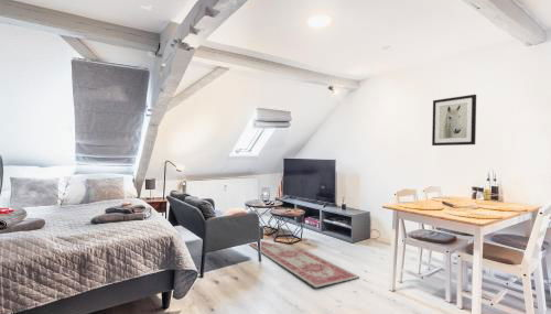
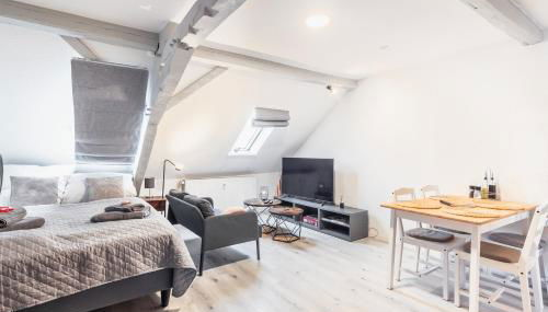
- wall art [431,94,477,147]
- rug [249,240,360,289]
